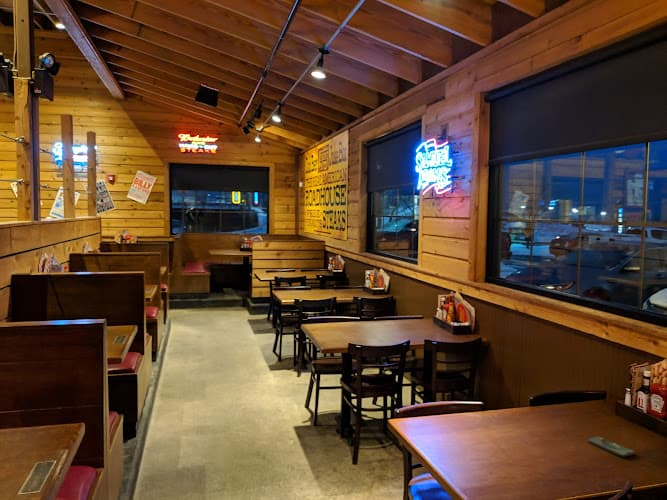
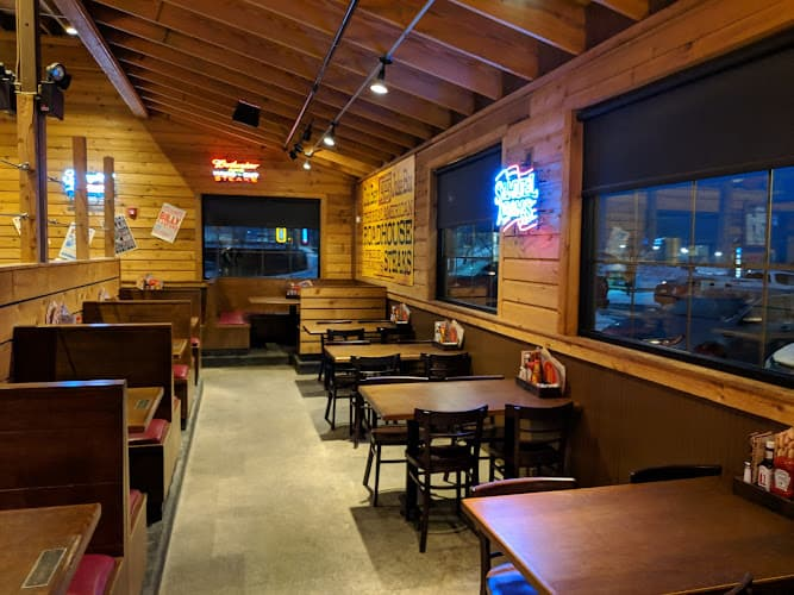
- smartphone [587,436,635,458]
